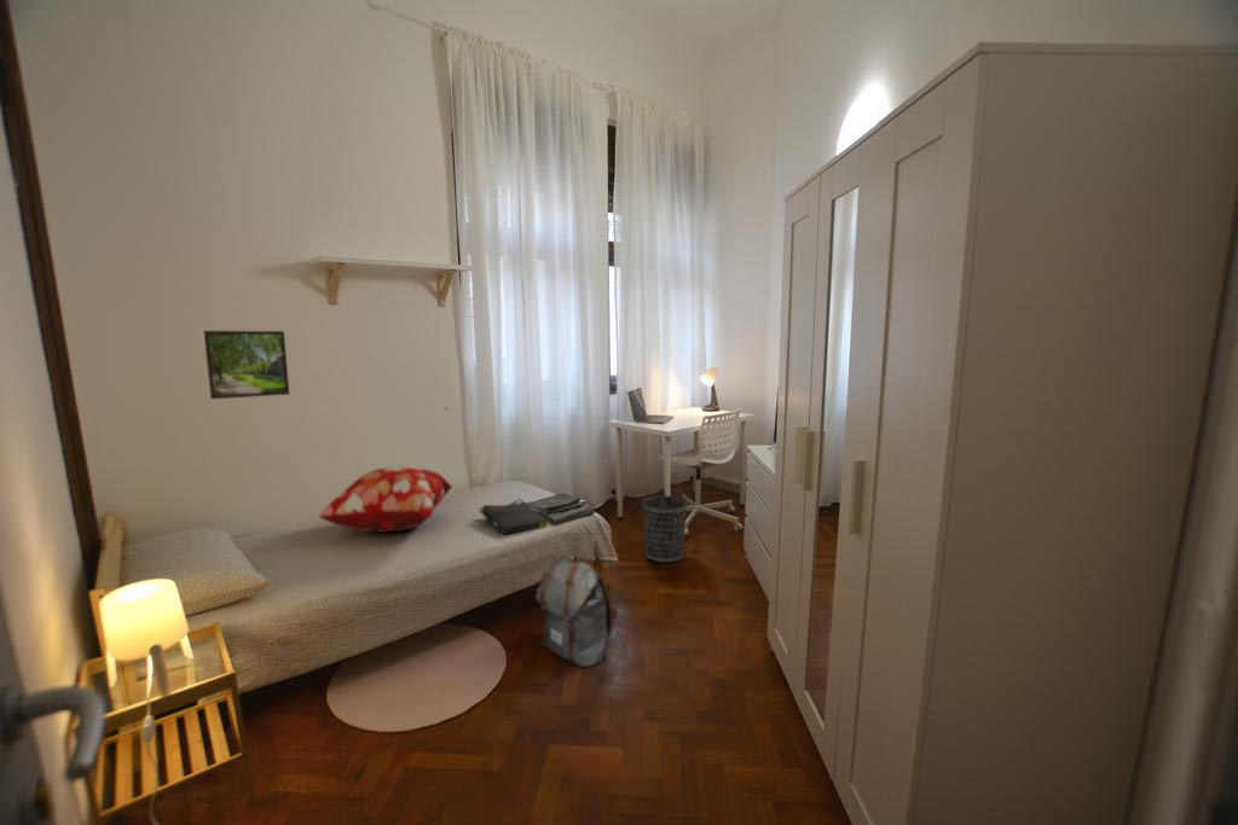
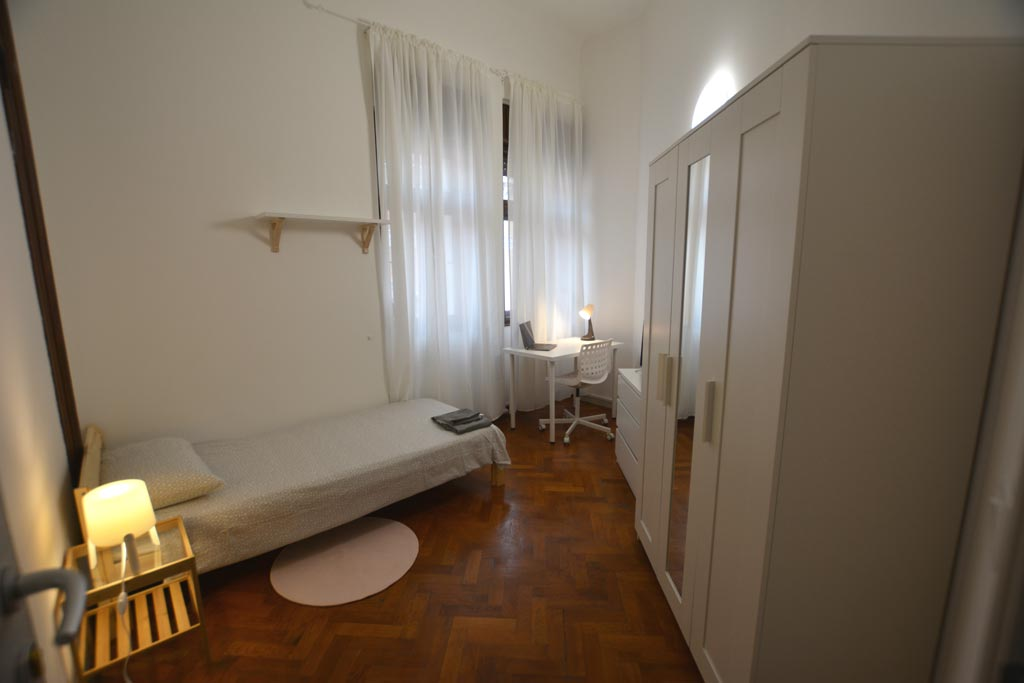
- wastebasket [642,494,688,564]
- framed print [202,330,290,400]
- decorative pillow [318,466,453,534]
- backpack [534,551,613,668]
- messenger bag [478,499,548,535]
